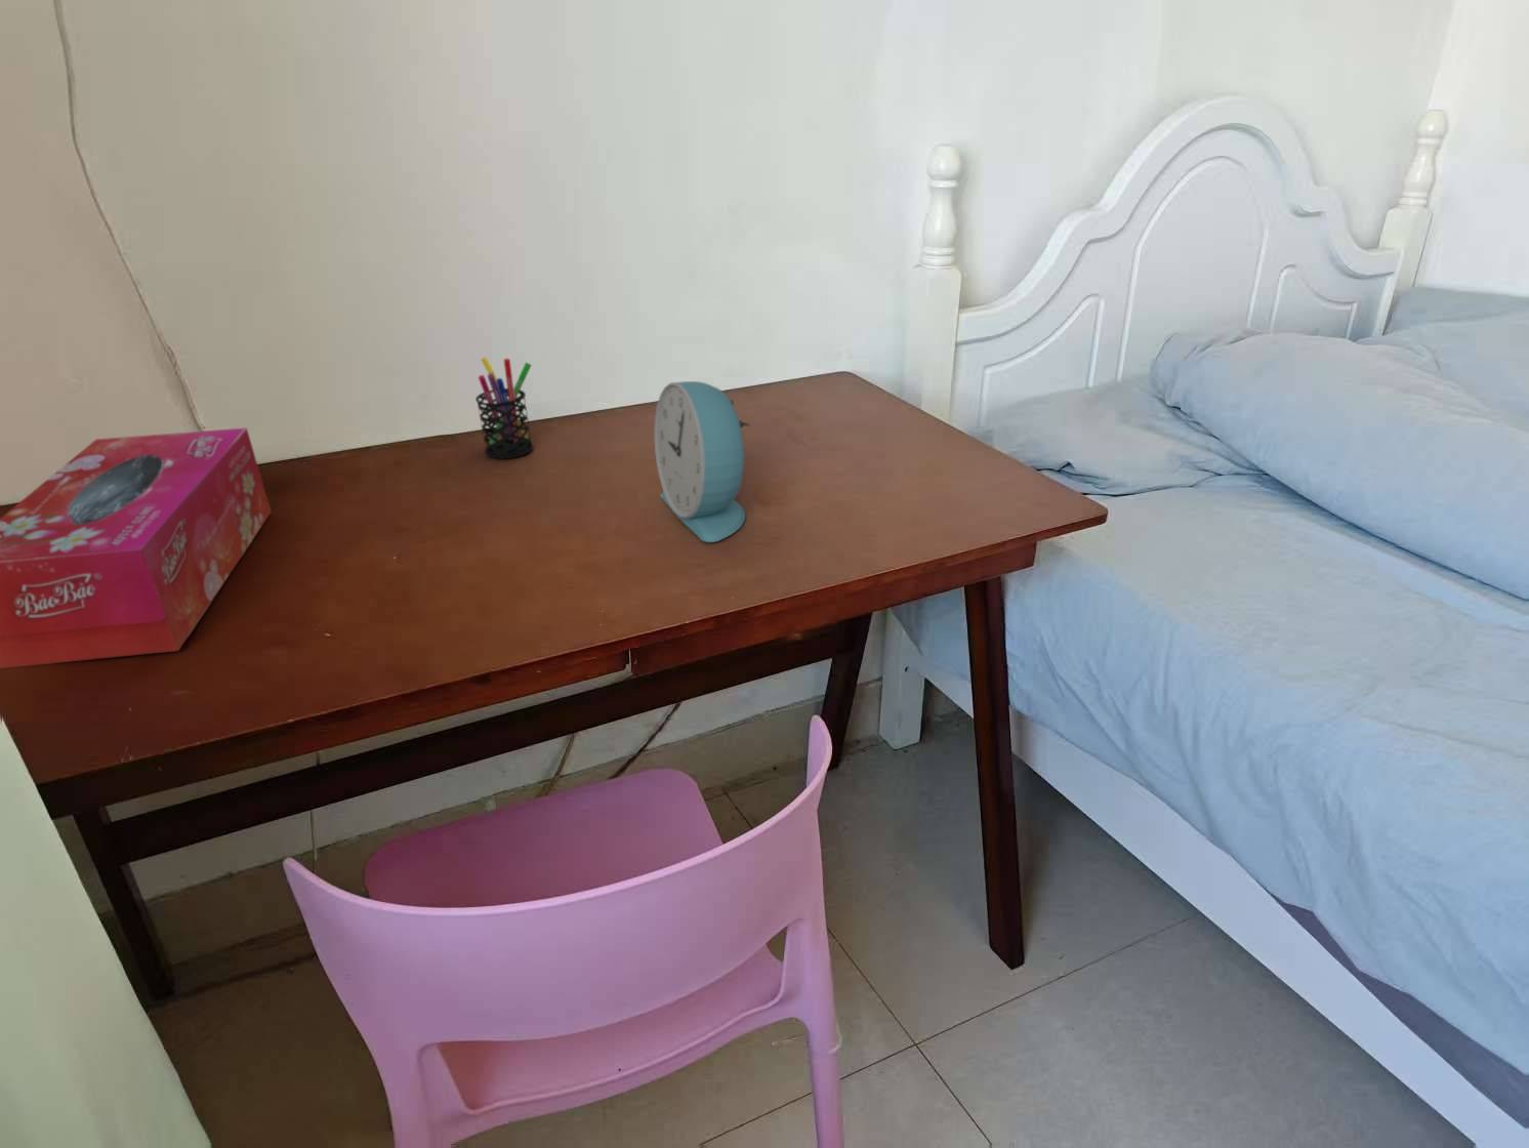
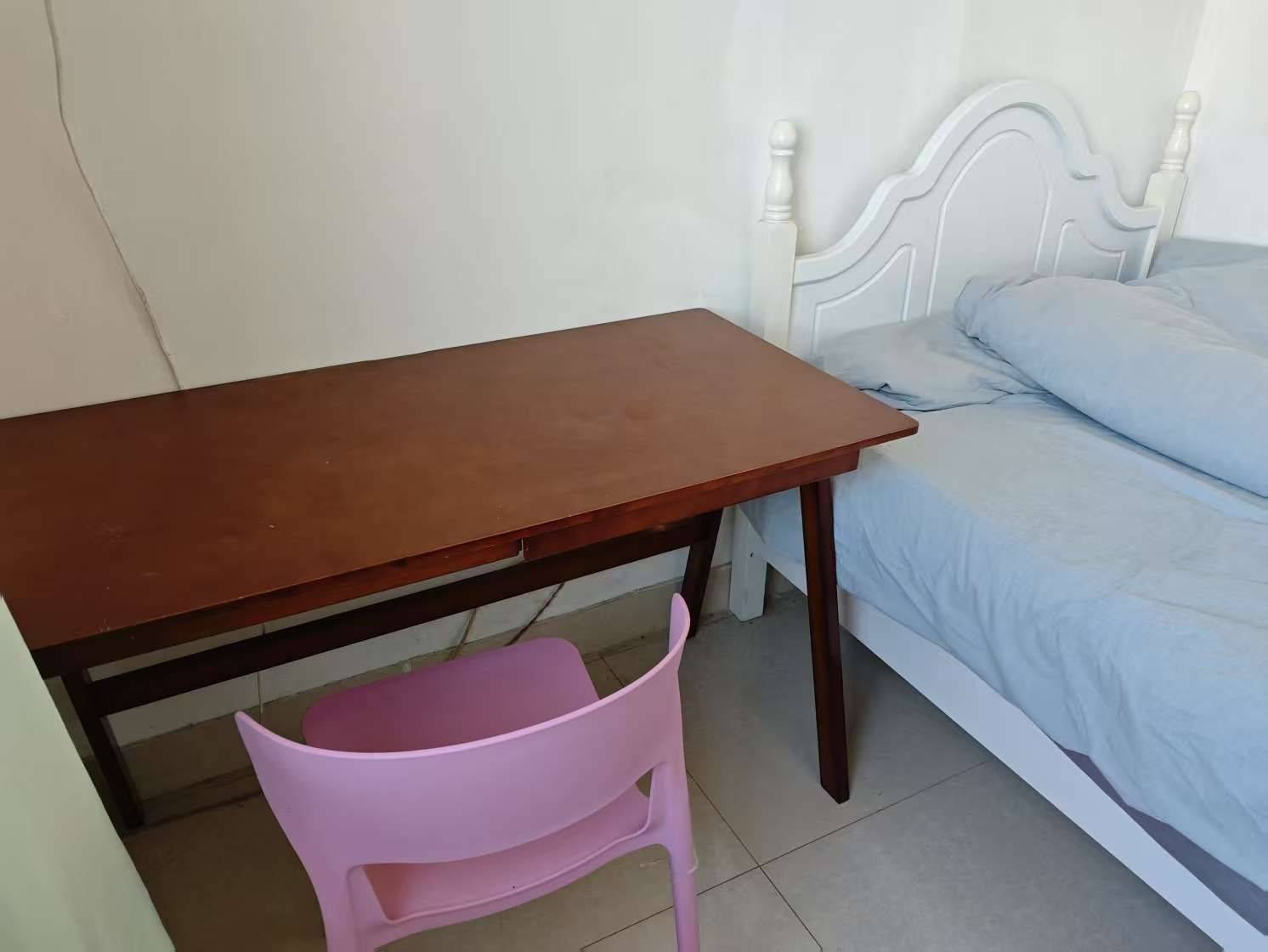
- tissue box [0,427,273,669]
- alarm clock [652,380,752,543]
- pen holder [474,356,534,459]
